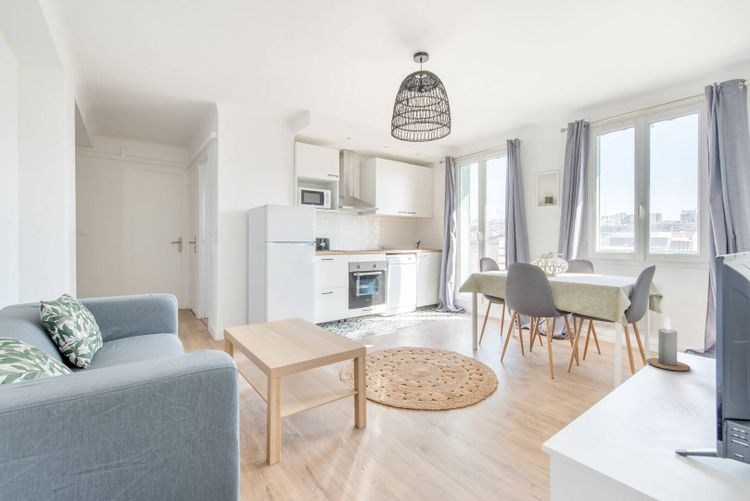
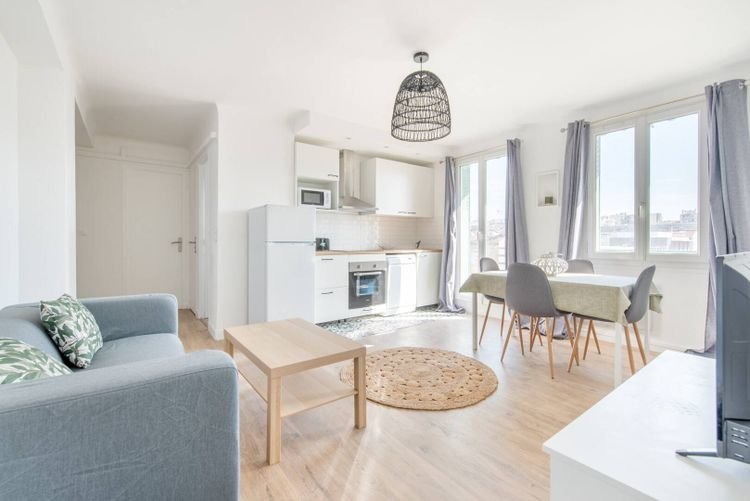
- candle [645,315,691,372]
